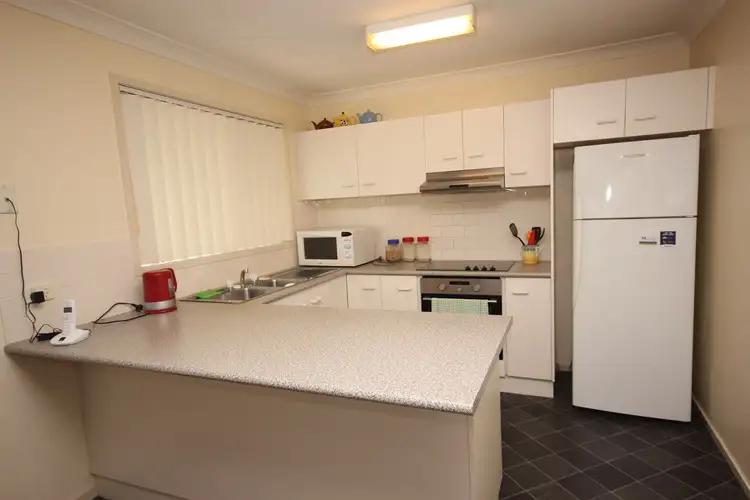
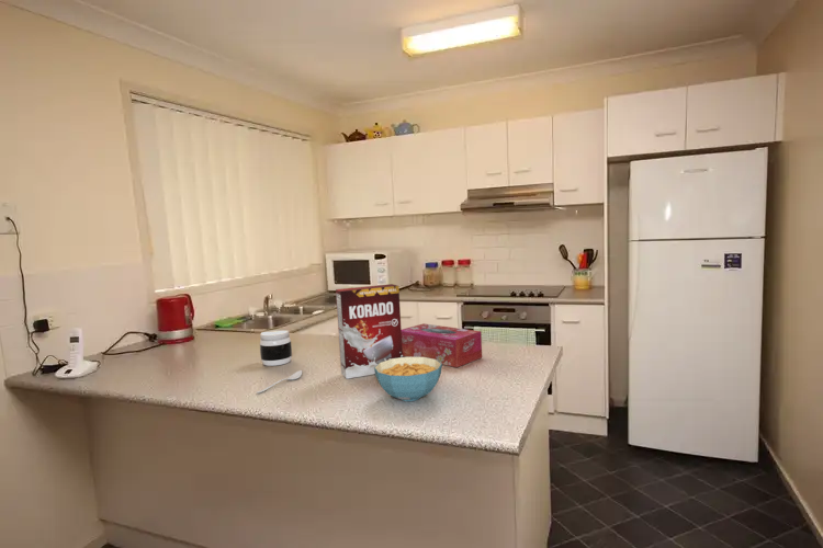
+ tissue box [402,322,483,368]
+ jar [259,329,293,367]
+ spoon [256,369,303,393]
+ cereal box [335,283,403,380]
+ cereal bowl [374,356,443,402]
